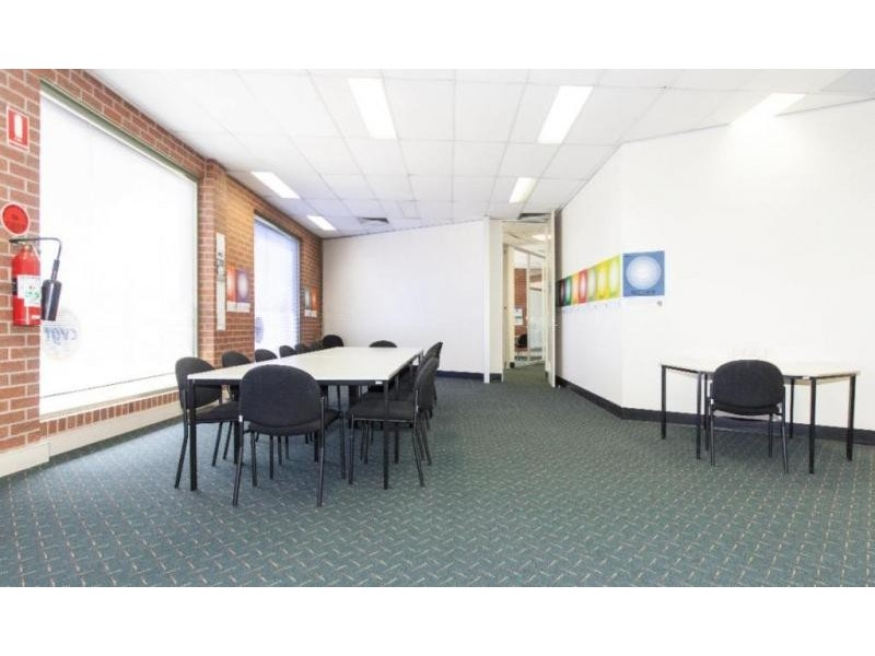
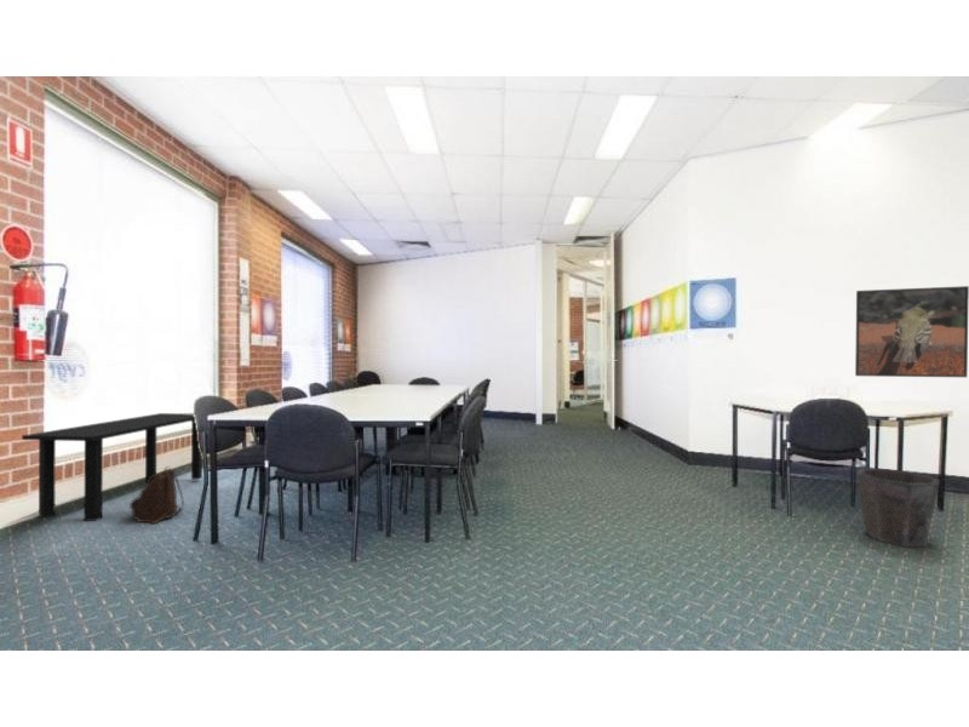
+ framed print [854,285,969,378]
+ waste bin [855,468,941,548]
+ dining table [21,412,203,522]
+ backpack [128,465,185,526]
